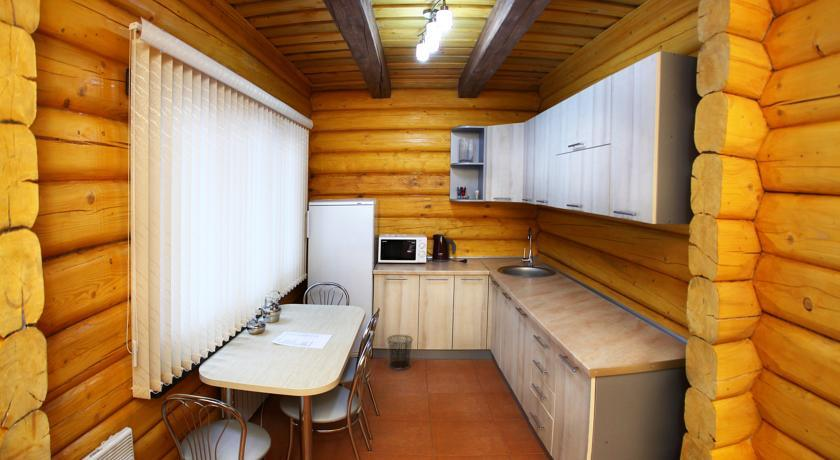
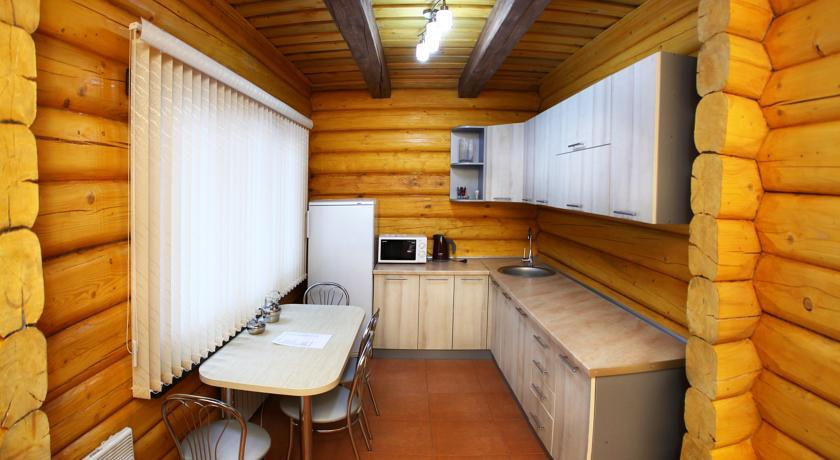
- waste bin [386,334,414,371]
